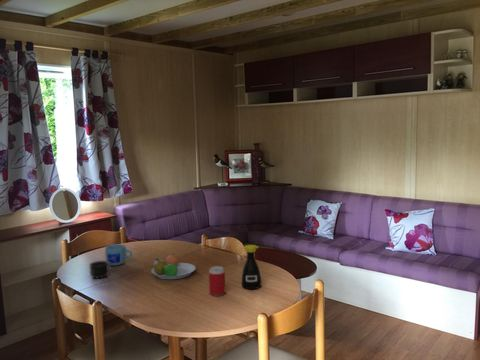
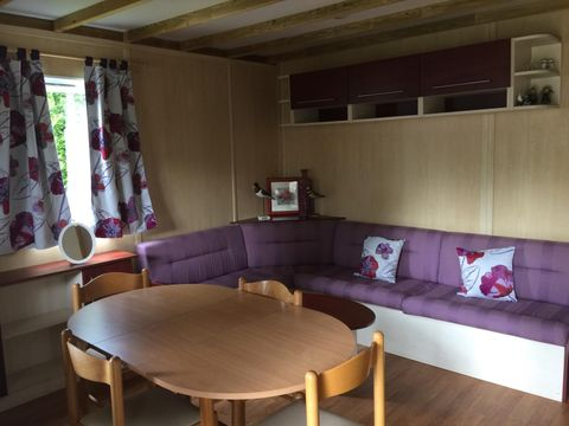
- fruit bowl [150,253,197,280]
- mug [104,243,133,267]
- mug [89,260,114,280]
- beverage can [208,265,226,297]
- bottle [241,244,262,290]
